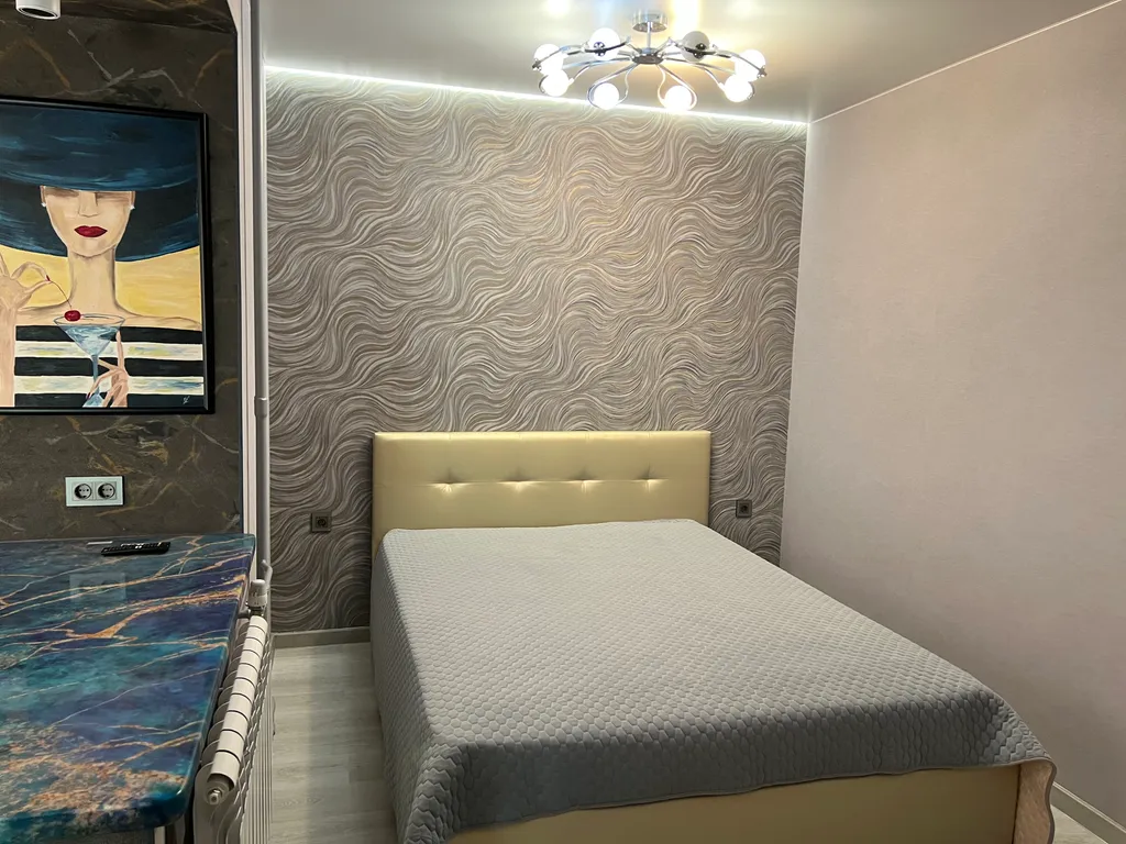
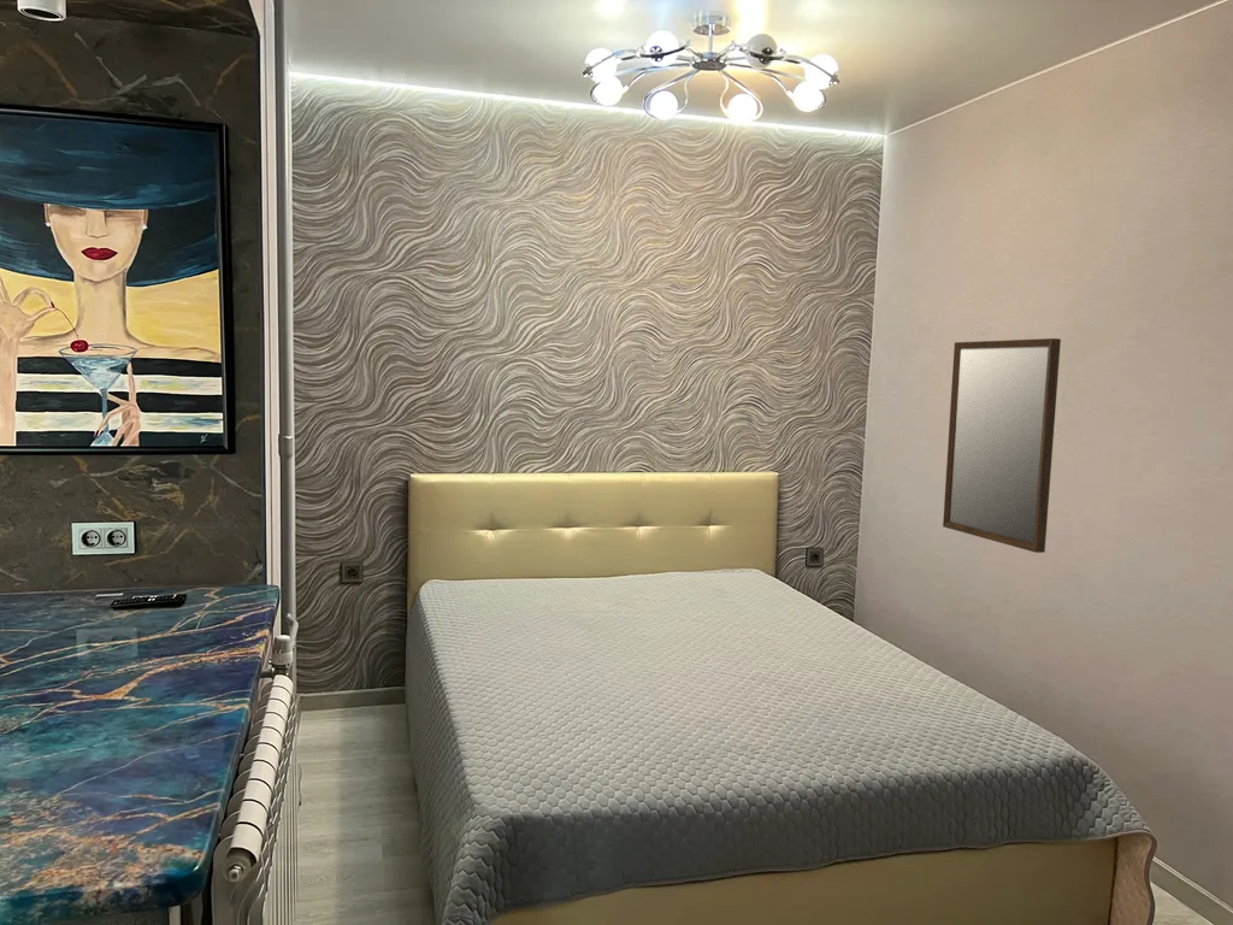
+ home mirror [942,337,1062,554]
